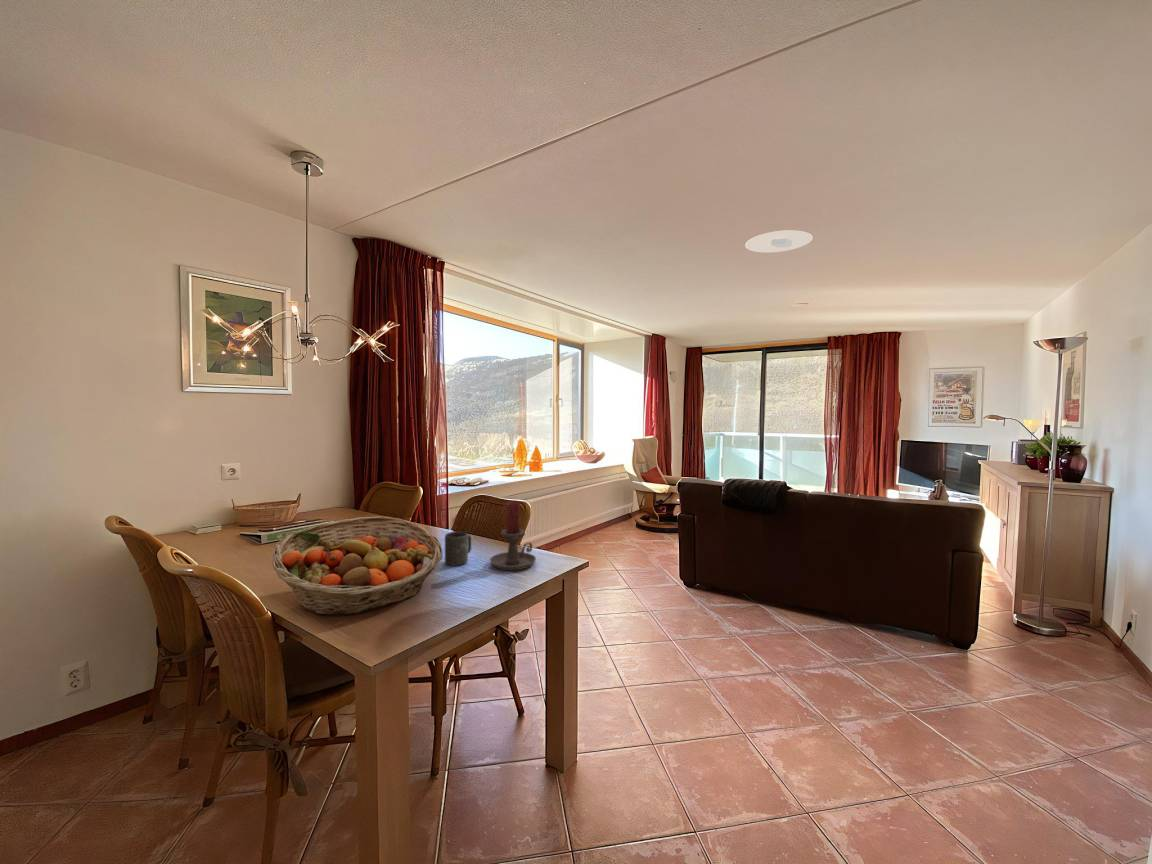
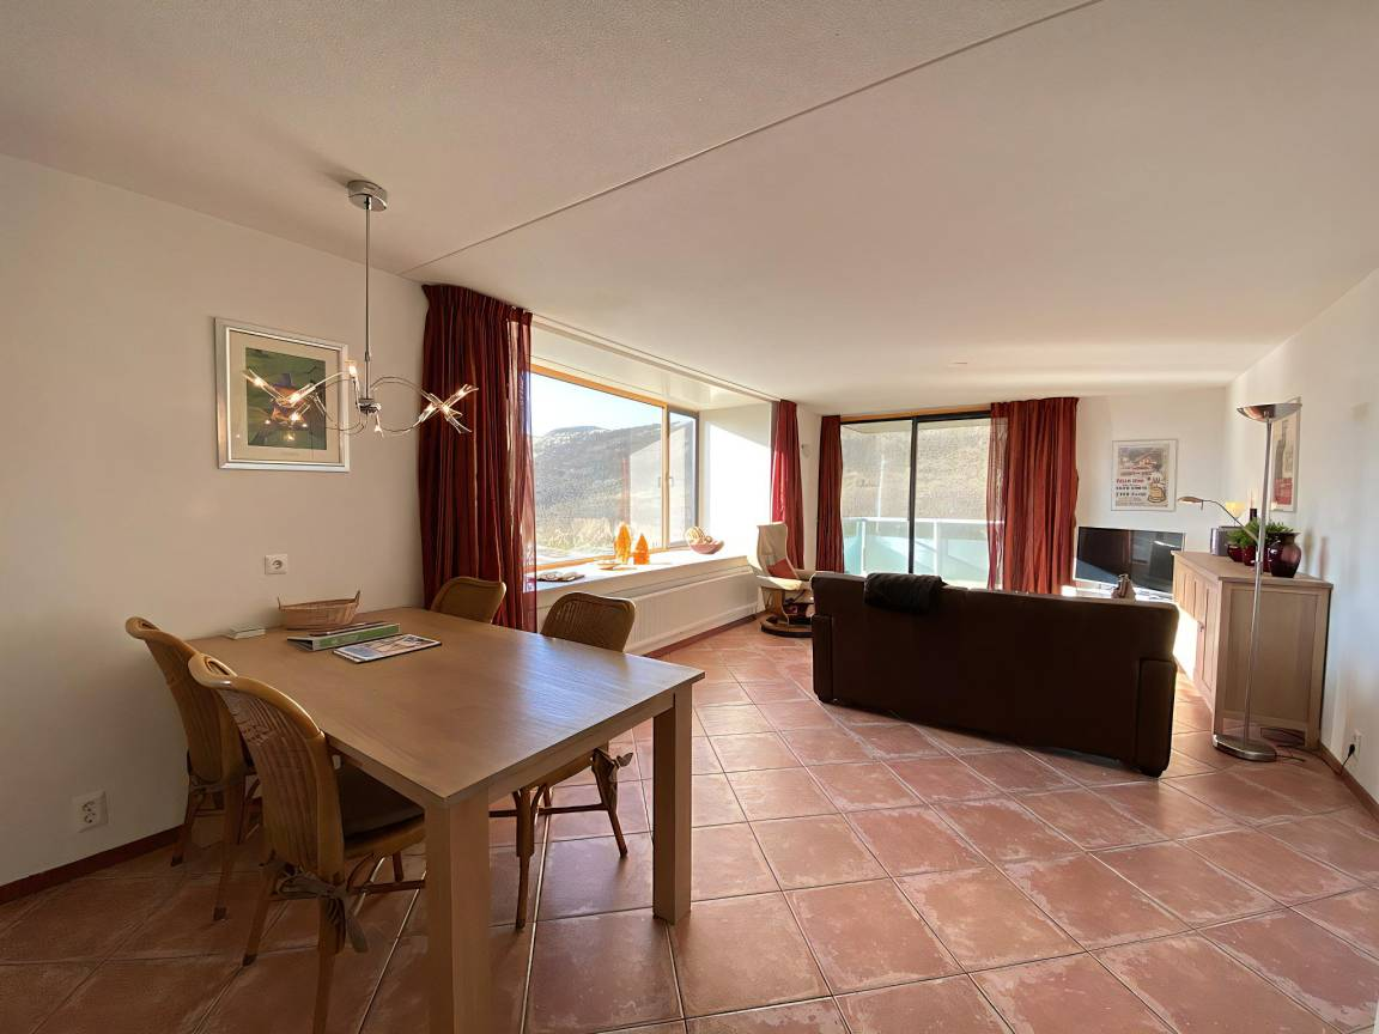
- mug [444,531,472,567]
- fruit basket [271,516,443,617]
- candle holder [489,500,537,571]
- recessed light [744,229,814,254]
